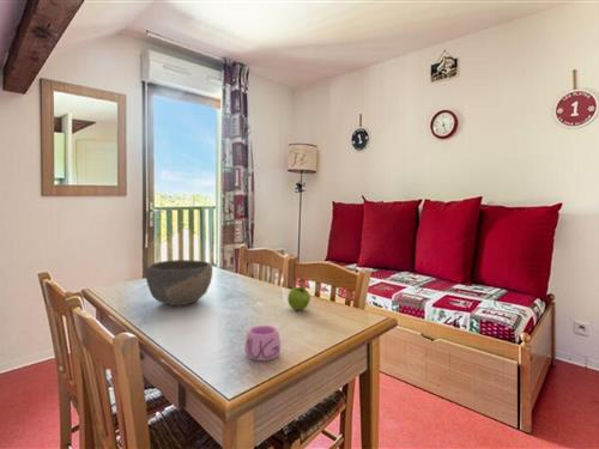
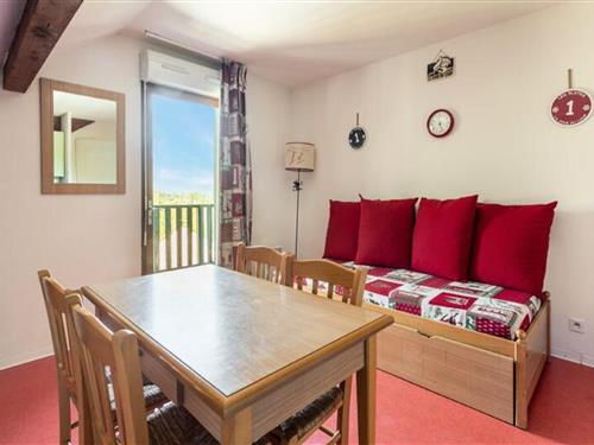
- fruit [286,286,311,311]
- bowl [145,259,213,307]
- mug [244,324,282,362]
